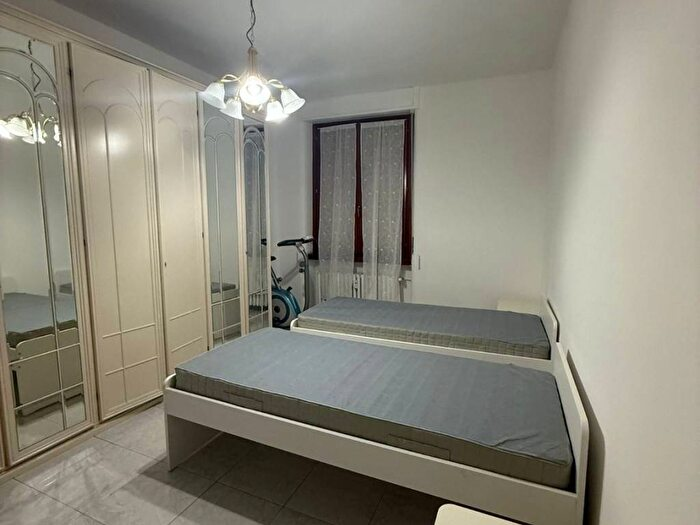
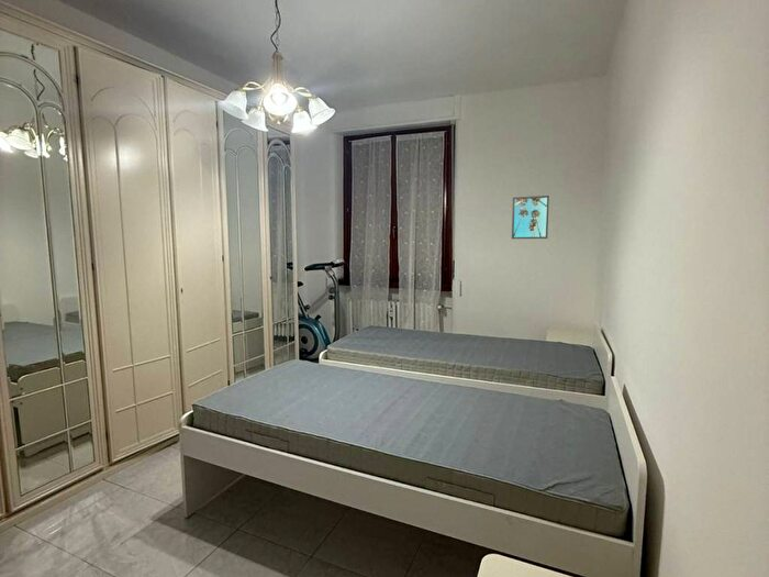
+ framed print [511,195,550,240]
